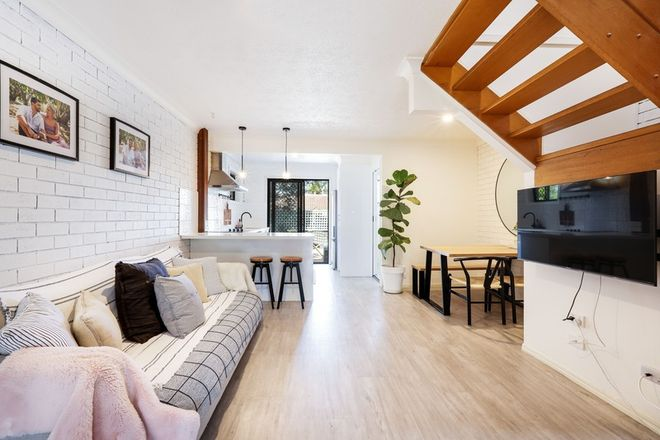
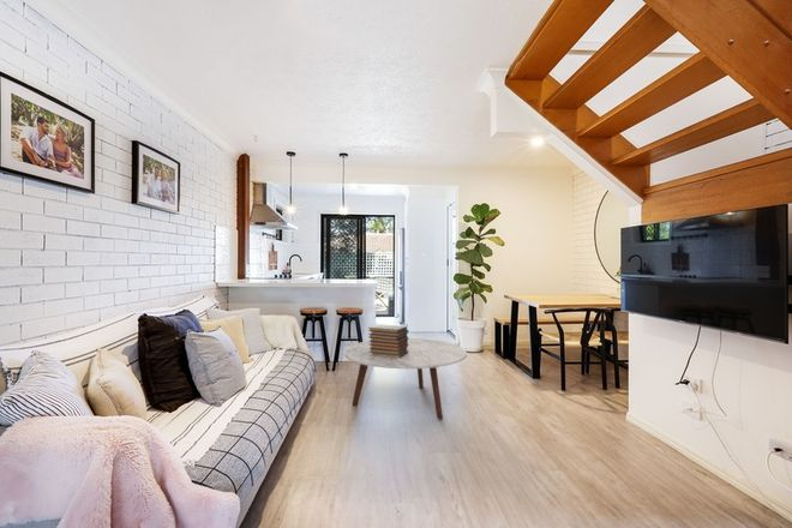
+ book stack [367,323,409,359]
+ coffee table [343,337,468,421]
